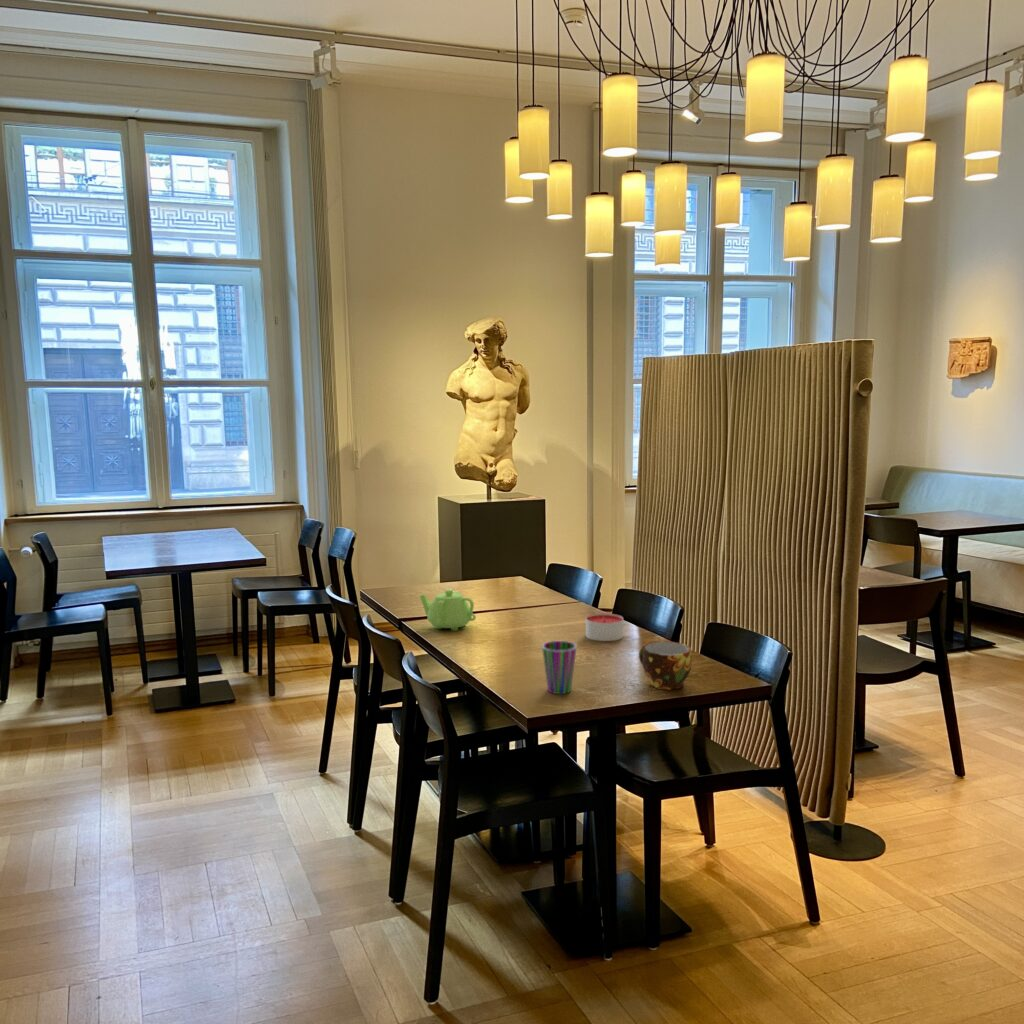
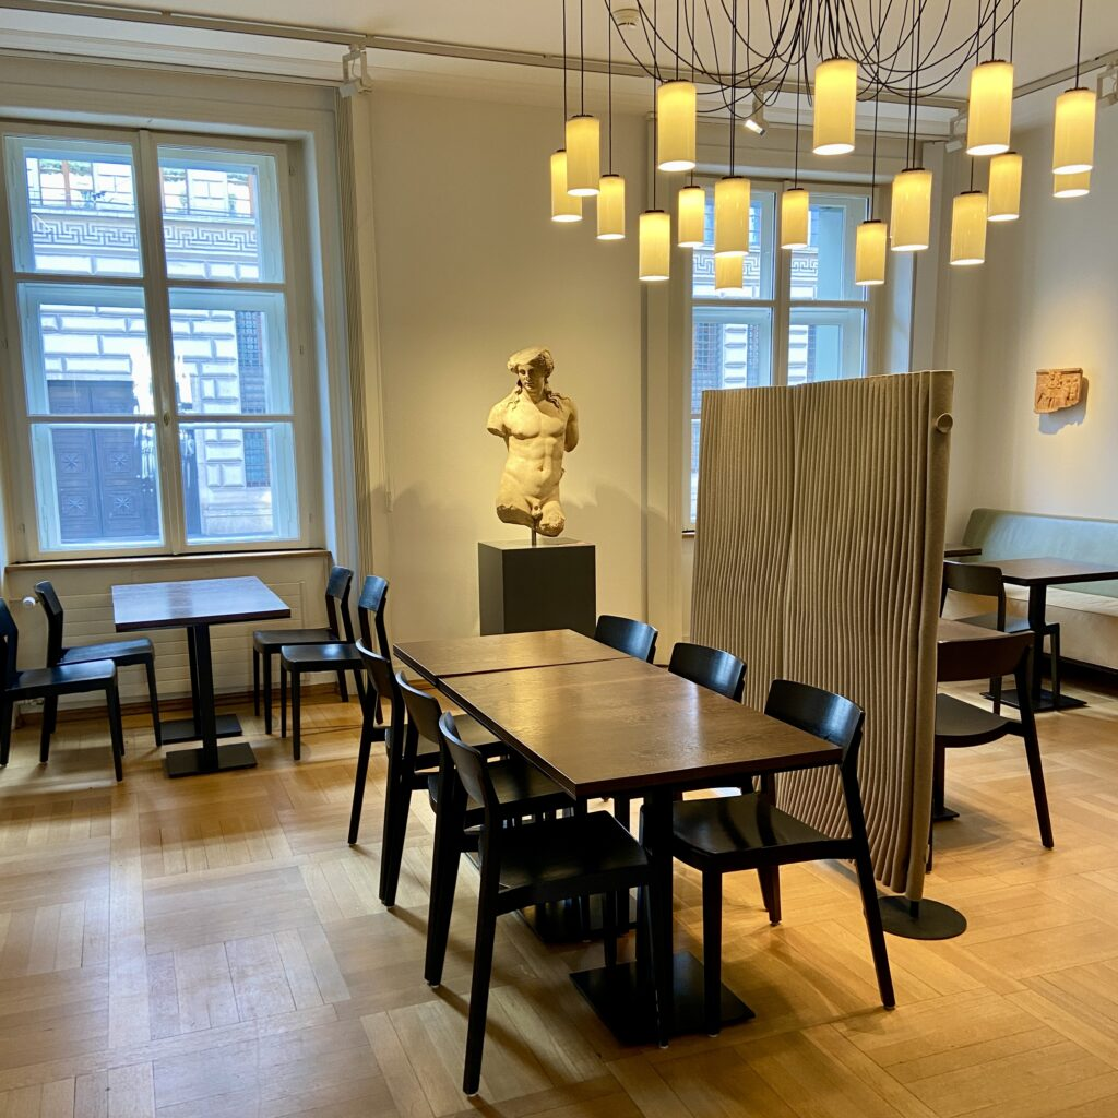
- cup [541,640,578,695]
- cup [638,640,693,691]
- teapot [419,588,477,631]
- candle [585,612,624,642]
